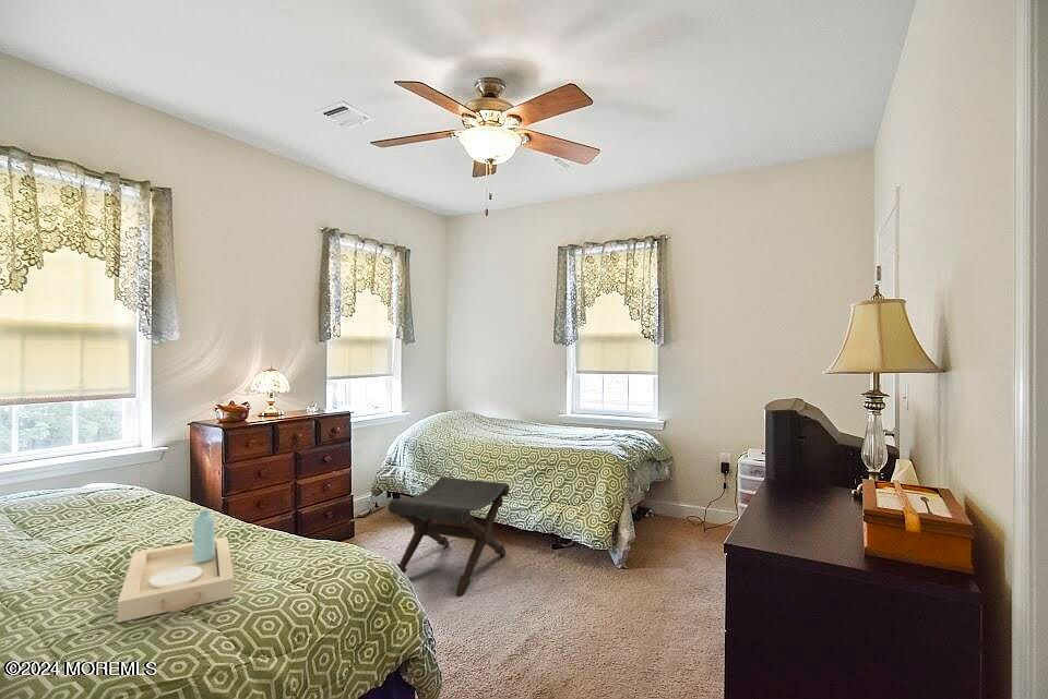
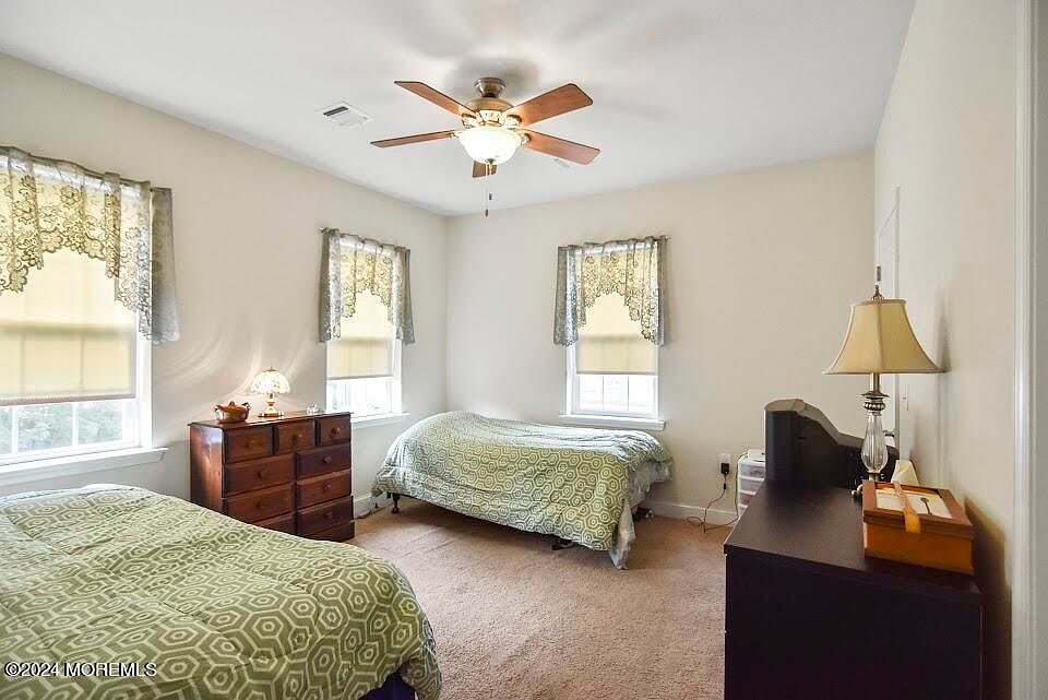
- footstool [388,475,511,596]
- serving tray [117,509,235,624]
